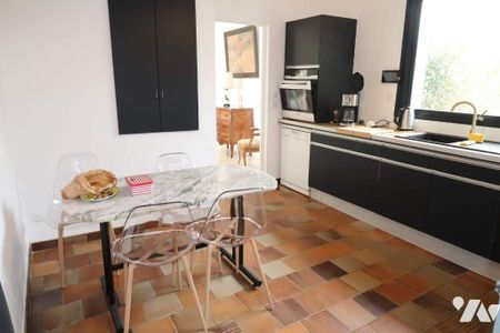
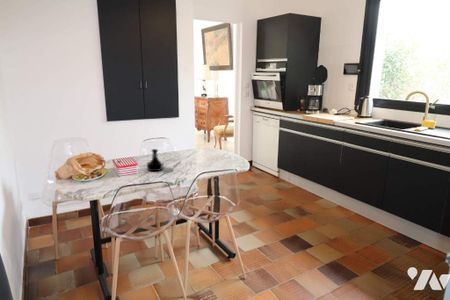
+ tequila bottle [146,148,165,172]
